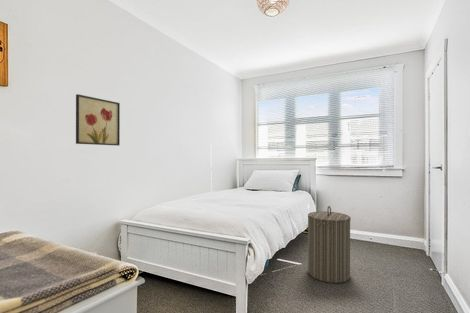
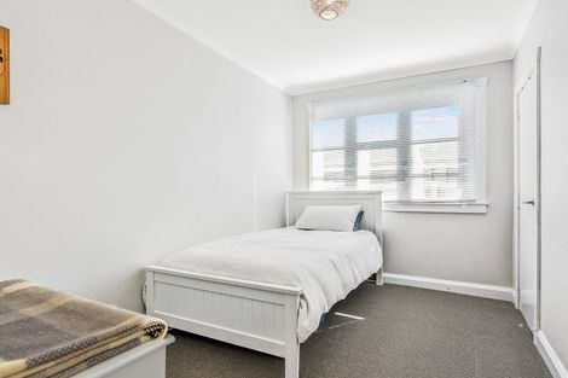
- laundry hamper [307,205,352,284]
- wall art [75,93,121,147]
